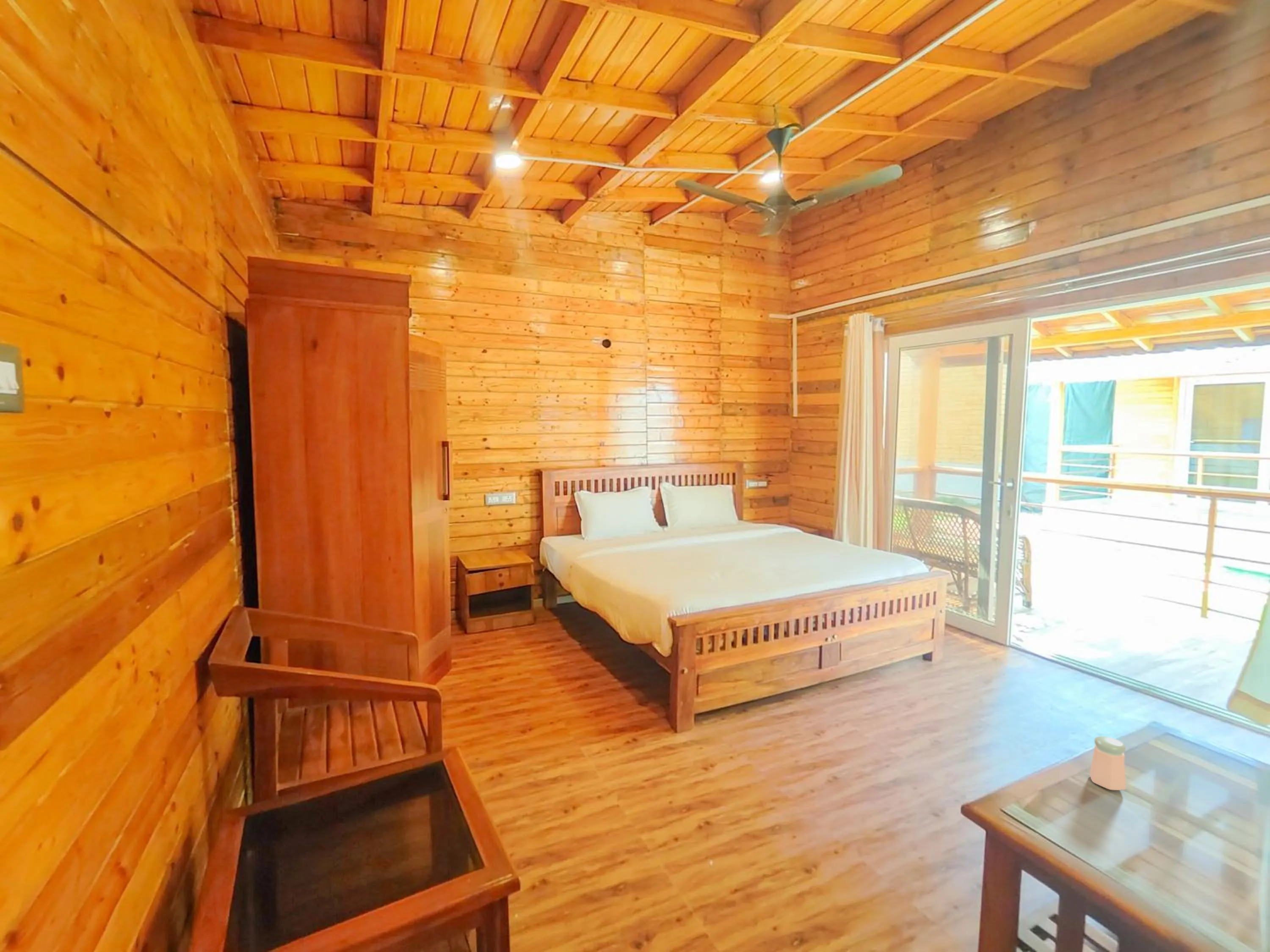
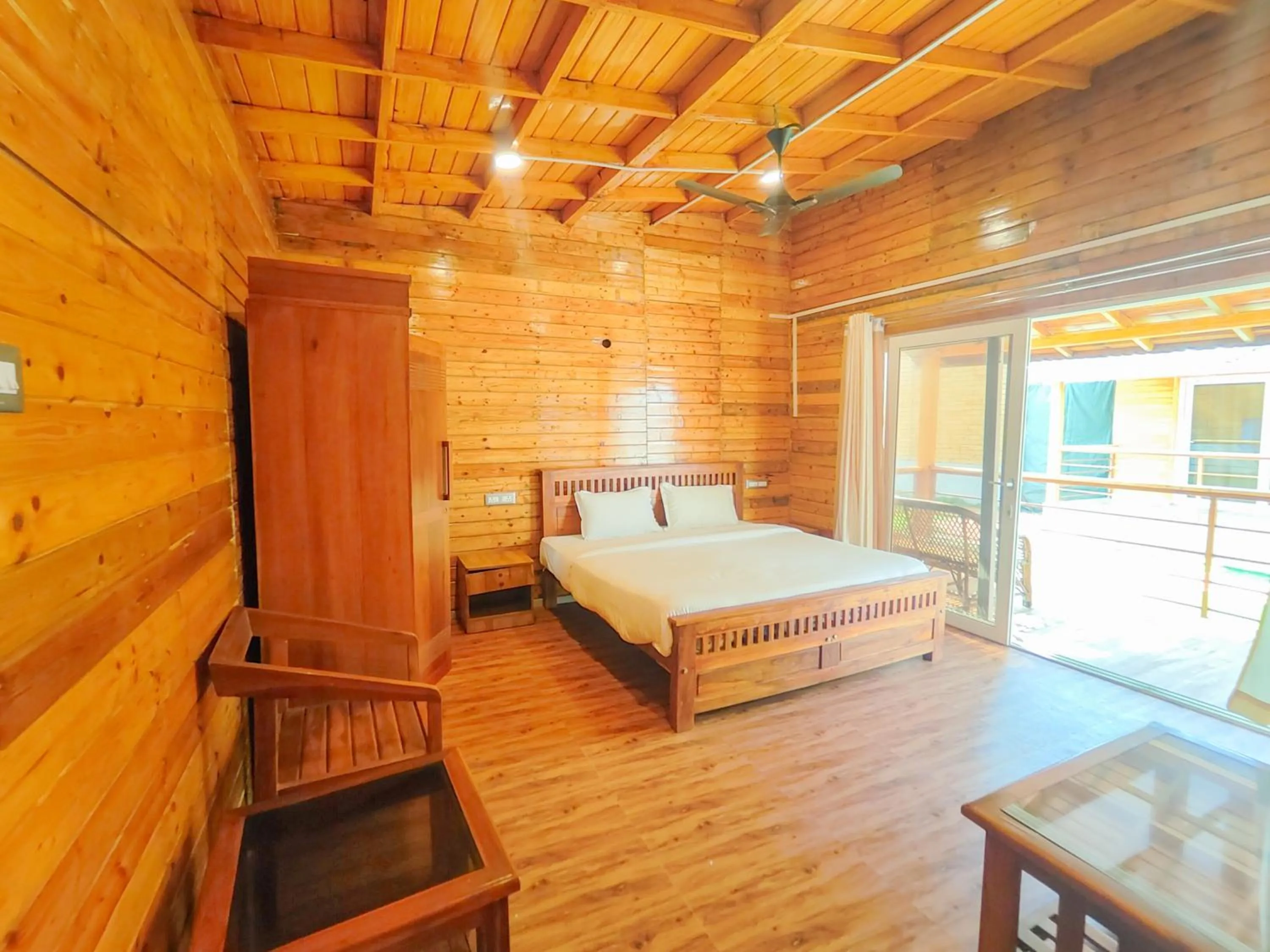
- salt shaker [1089,736,1126,791]
